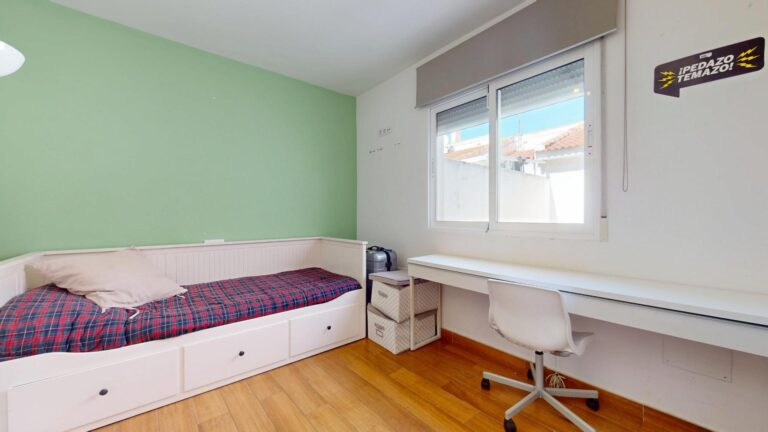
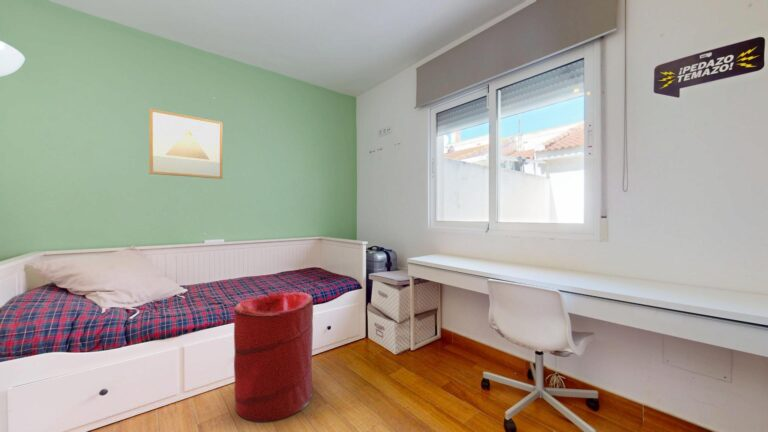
+ laundry hamper [233,291,314,423]
+ wall art [148,108,223,180]
